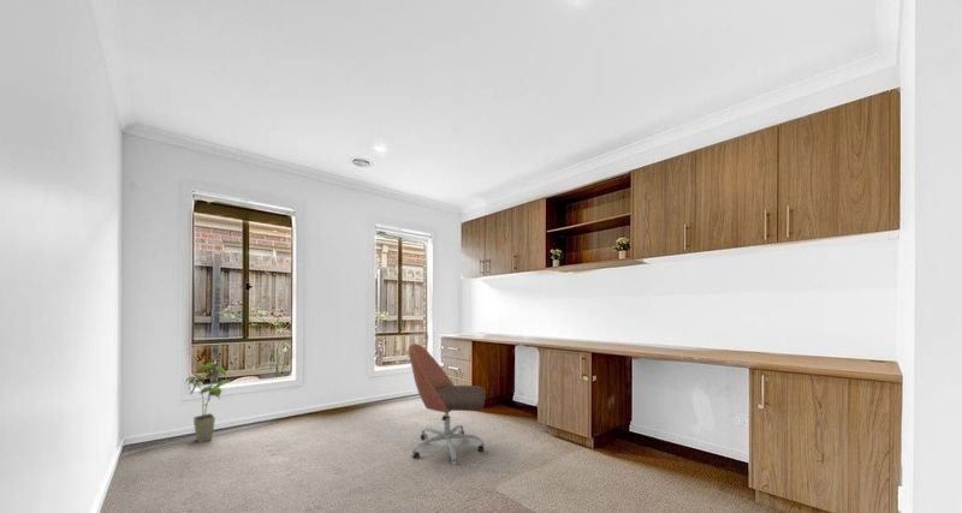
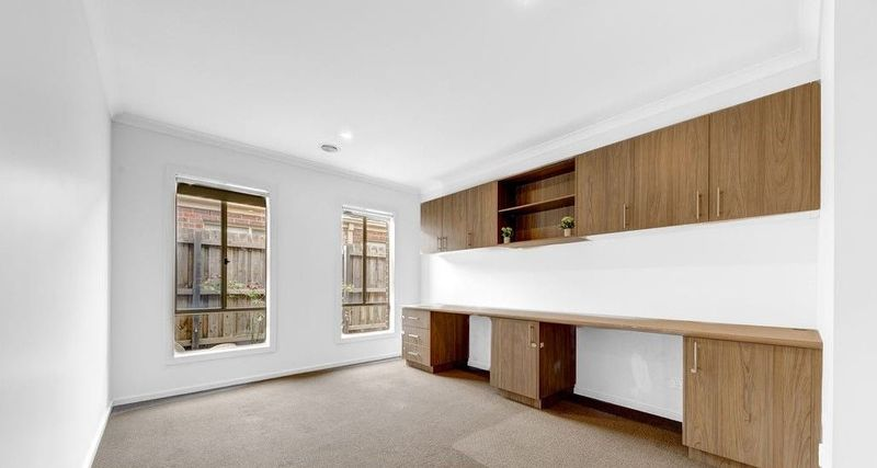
- house plant [184,362,232,443]
- office chair [408,342,487,466]
